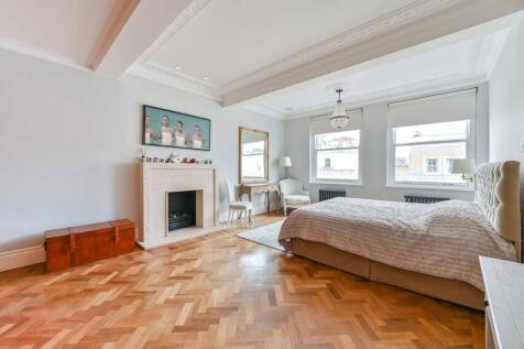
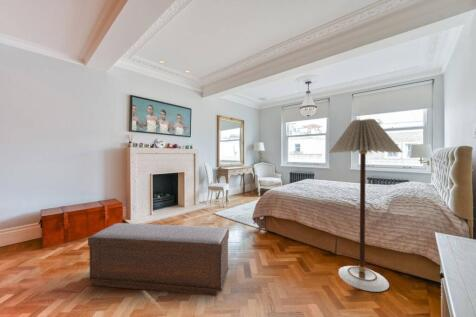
+ bench [87,222,230,297]
+ floor lamp [328,118,403,293]
